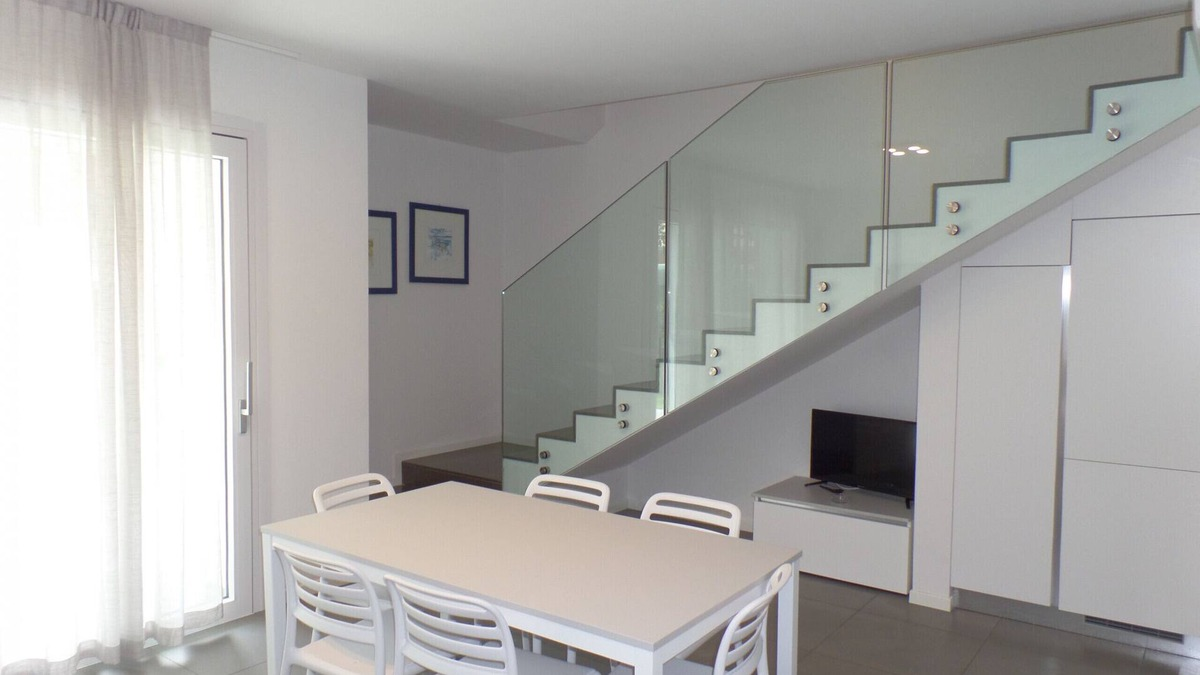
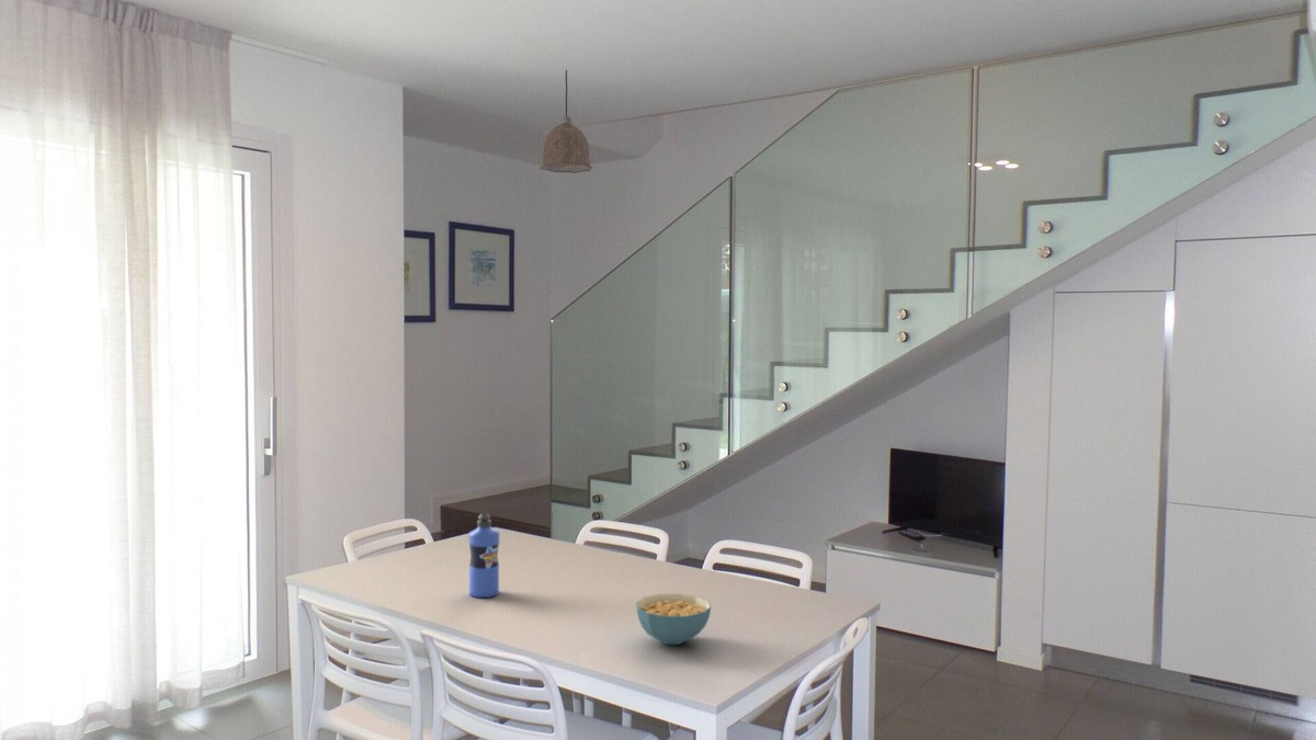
+ water bottle [468,512,500,599]
+ cereal bowl [635,593,712,646]
+ pendant lamp [538,69,593,174]
